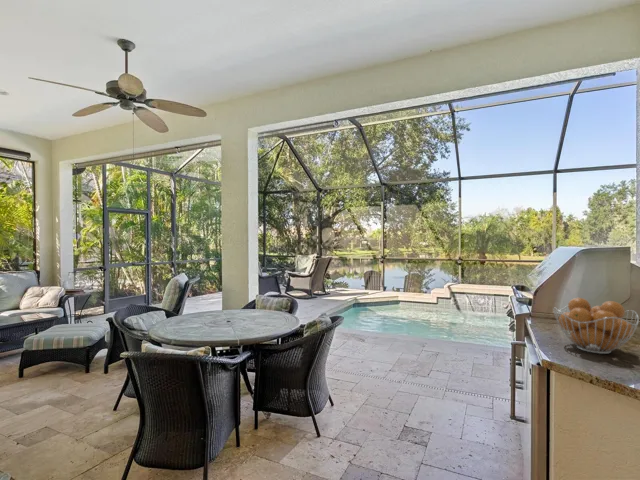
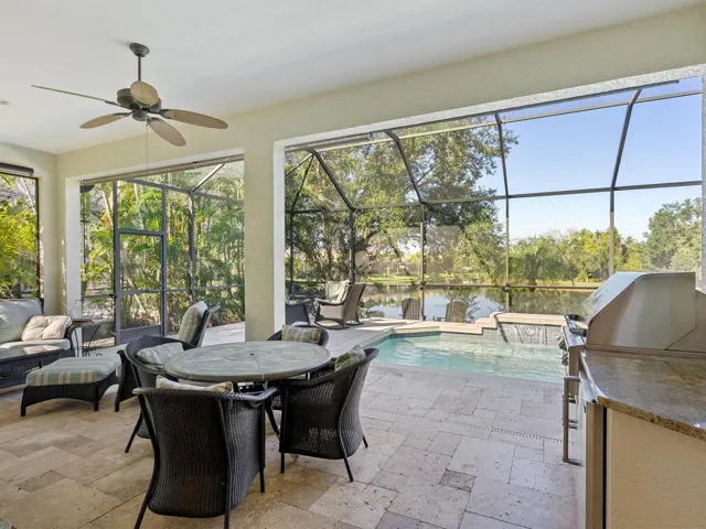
- fruit basket [552,297,640,355]
